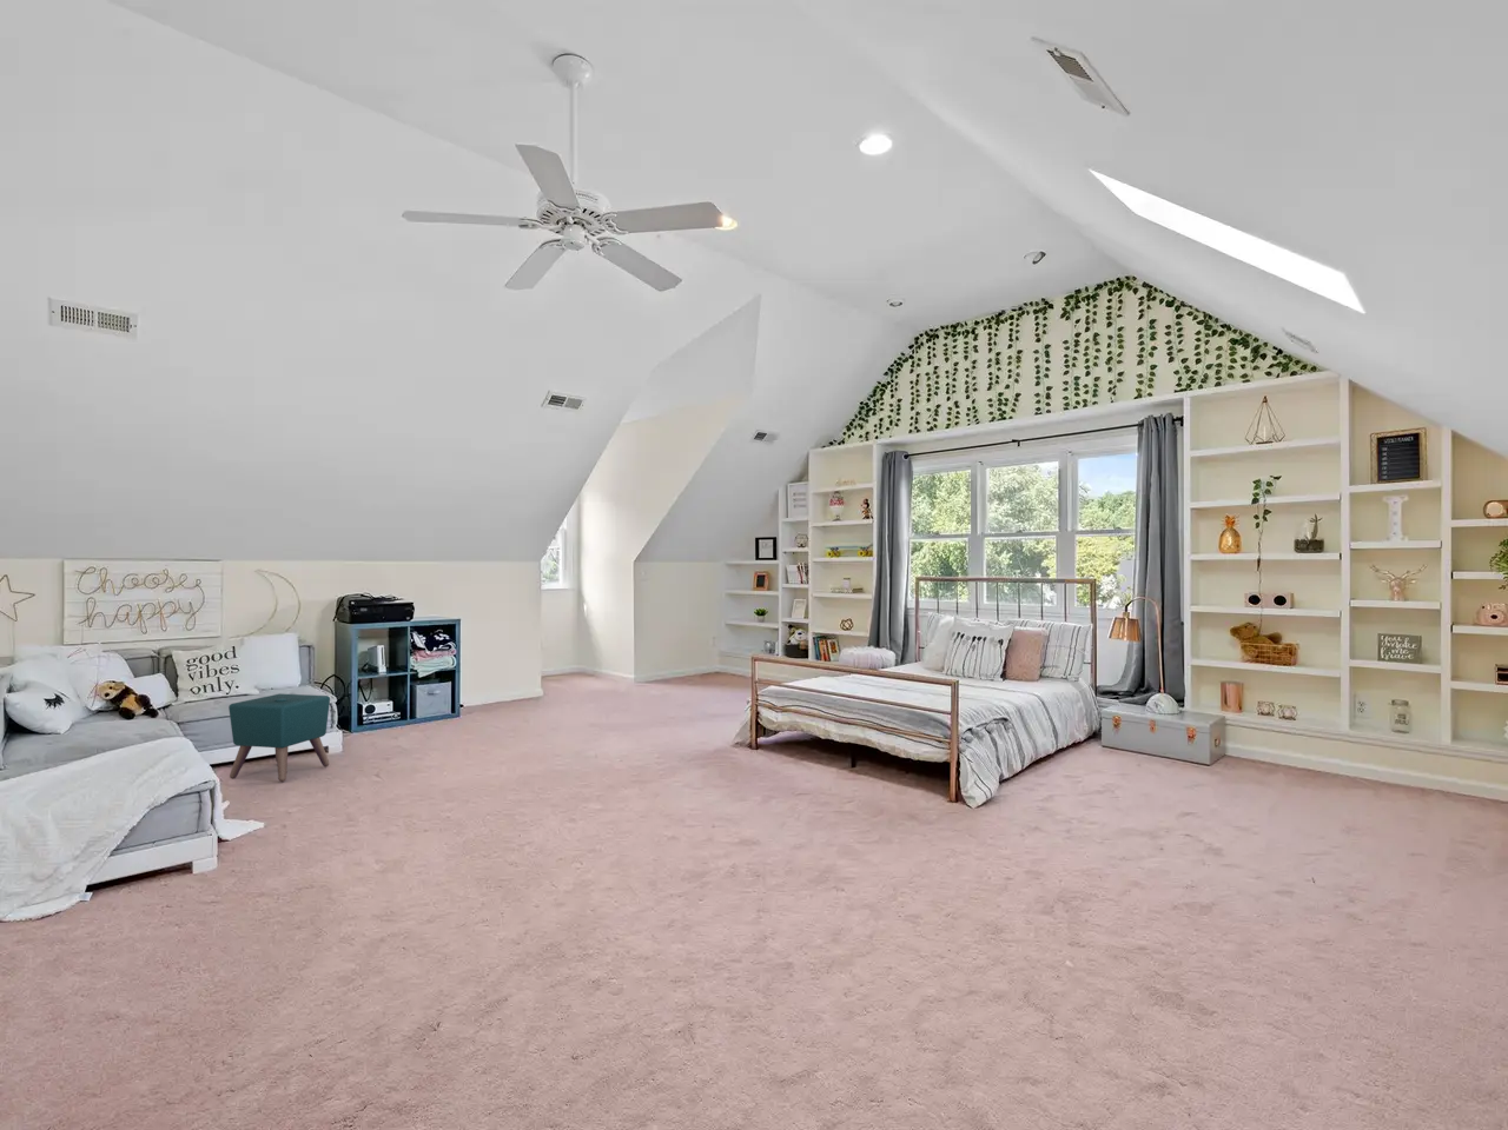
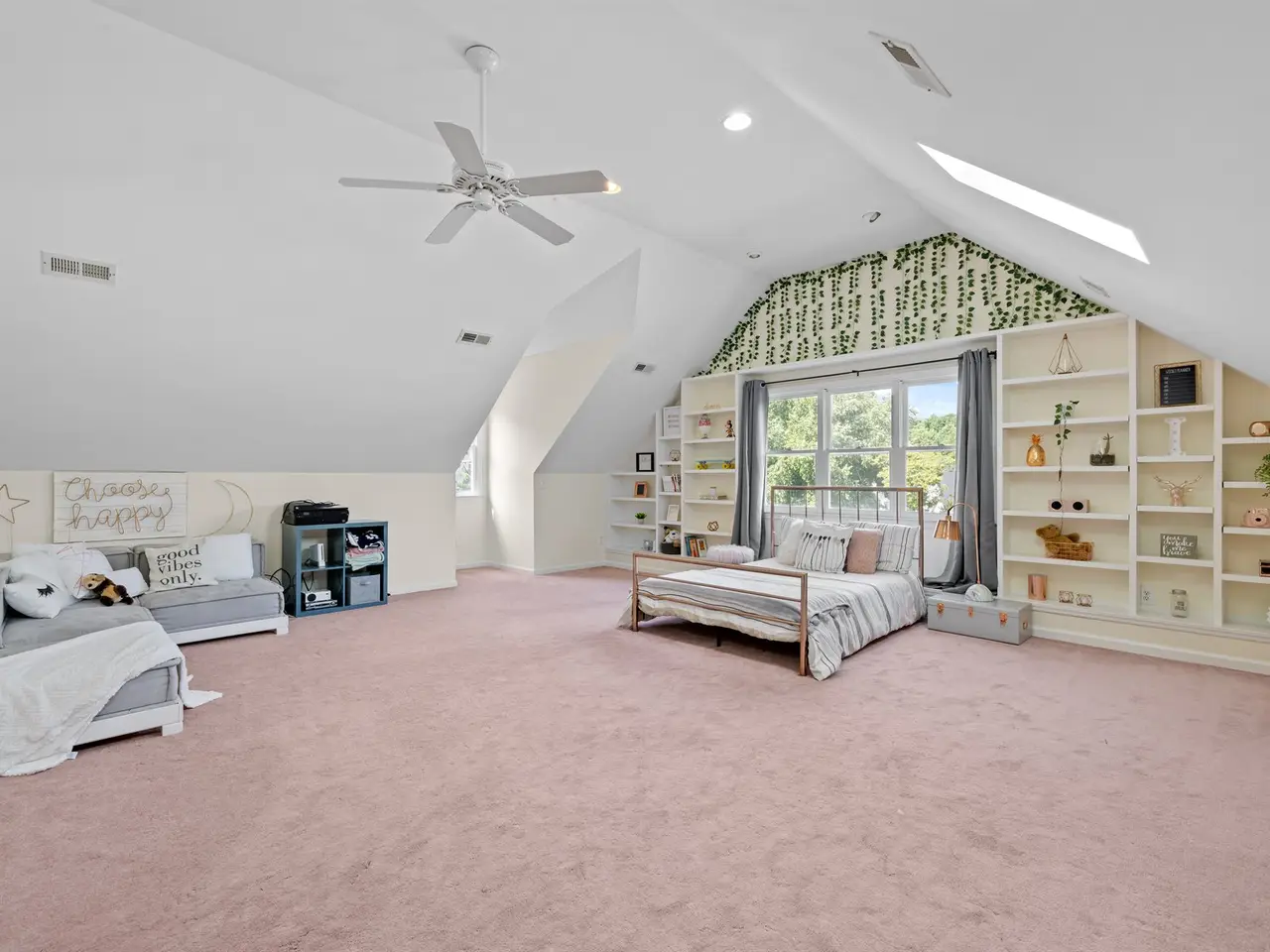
- ottoman [227,693,331,782]
